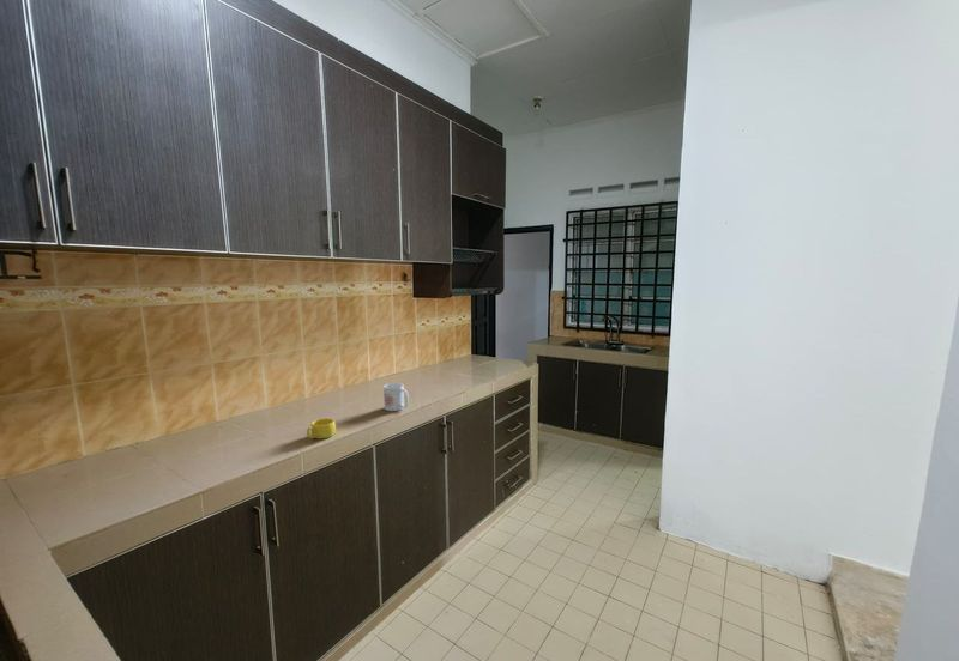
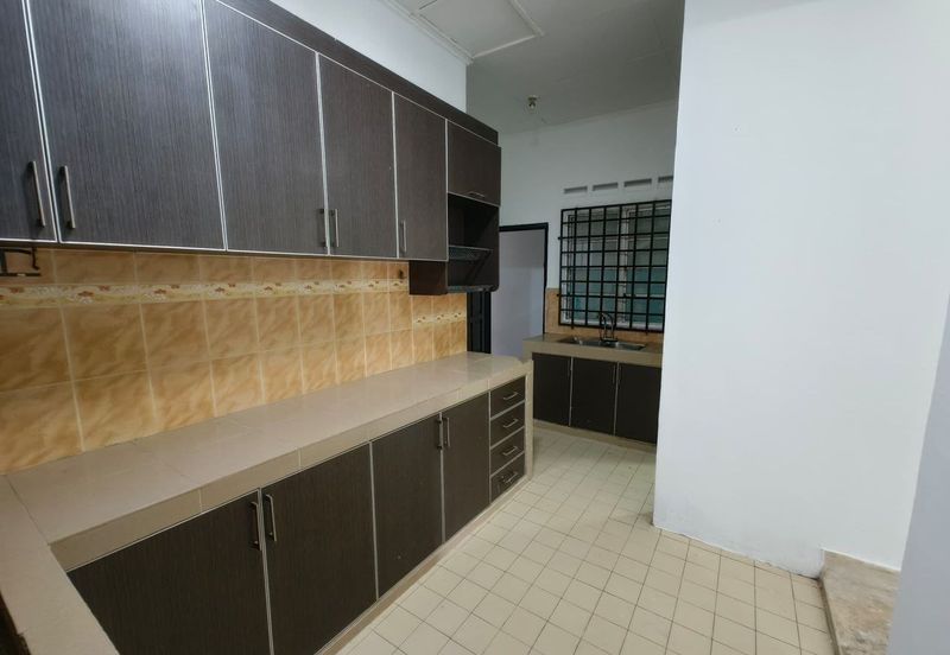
- mug [382,382,410,412]
- cup [306,417,337,439]
